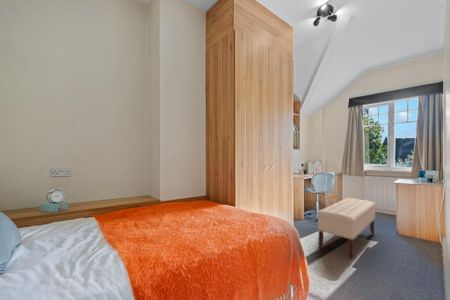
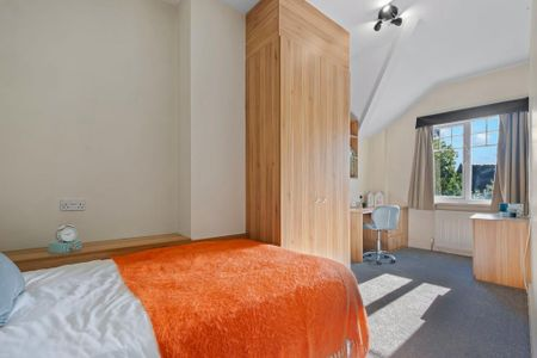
- bench [316,197,377,260]
